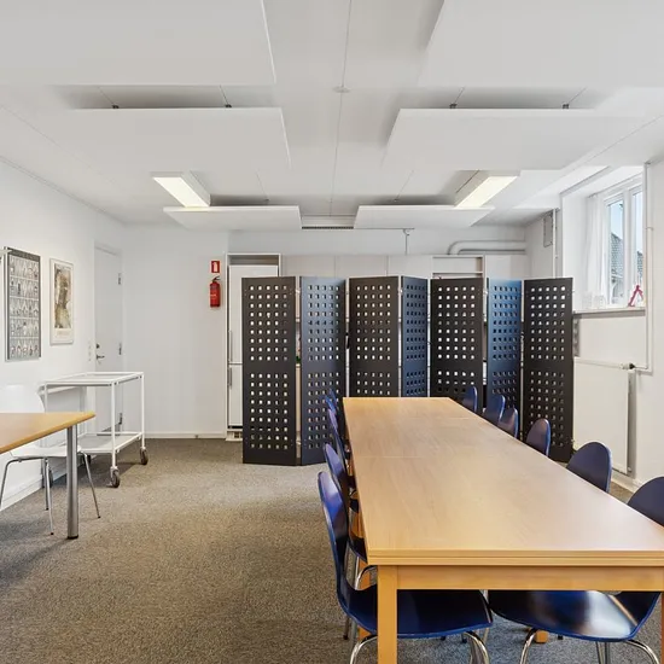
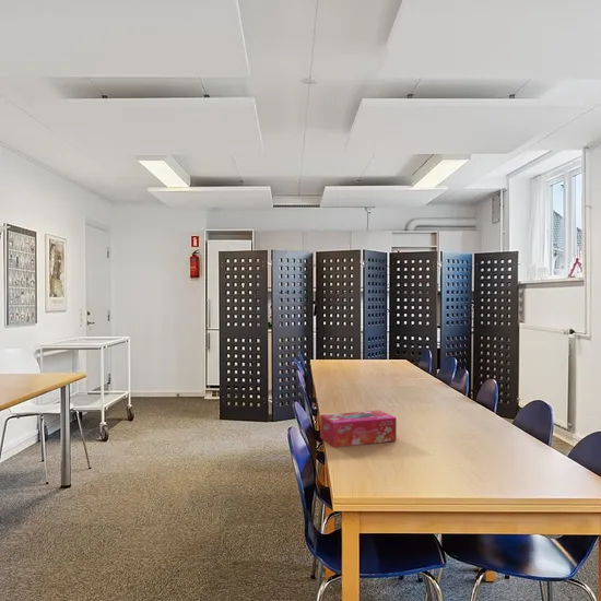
+ tissue box [319,409,398,448]
